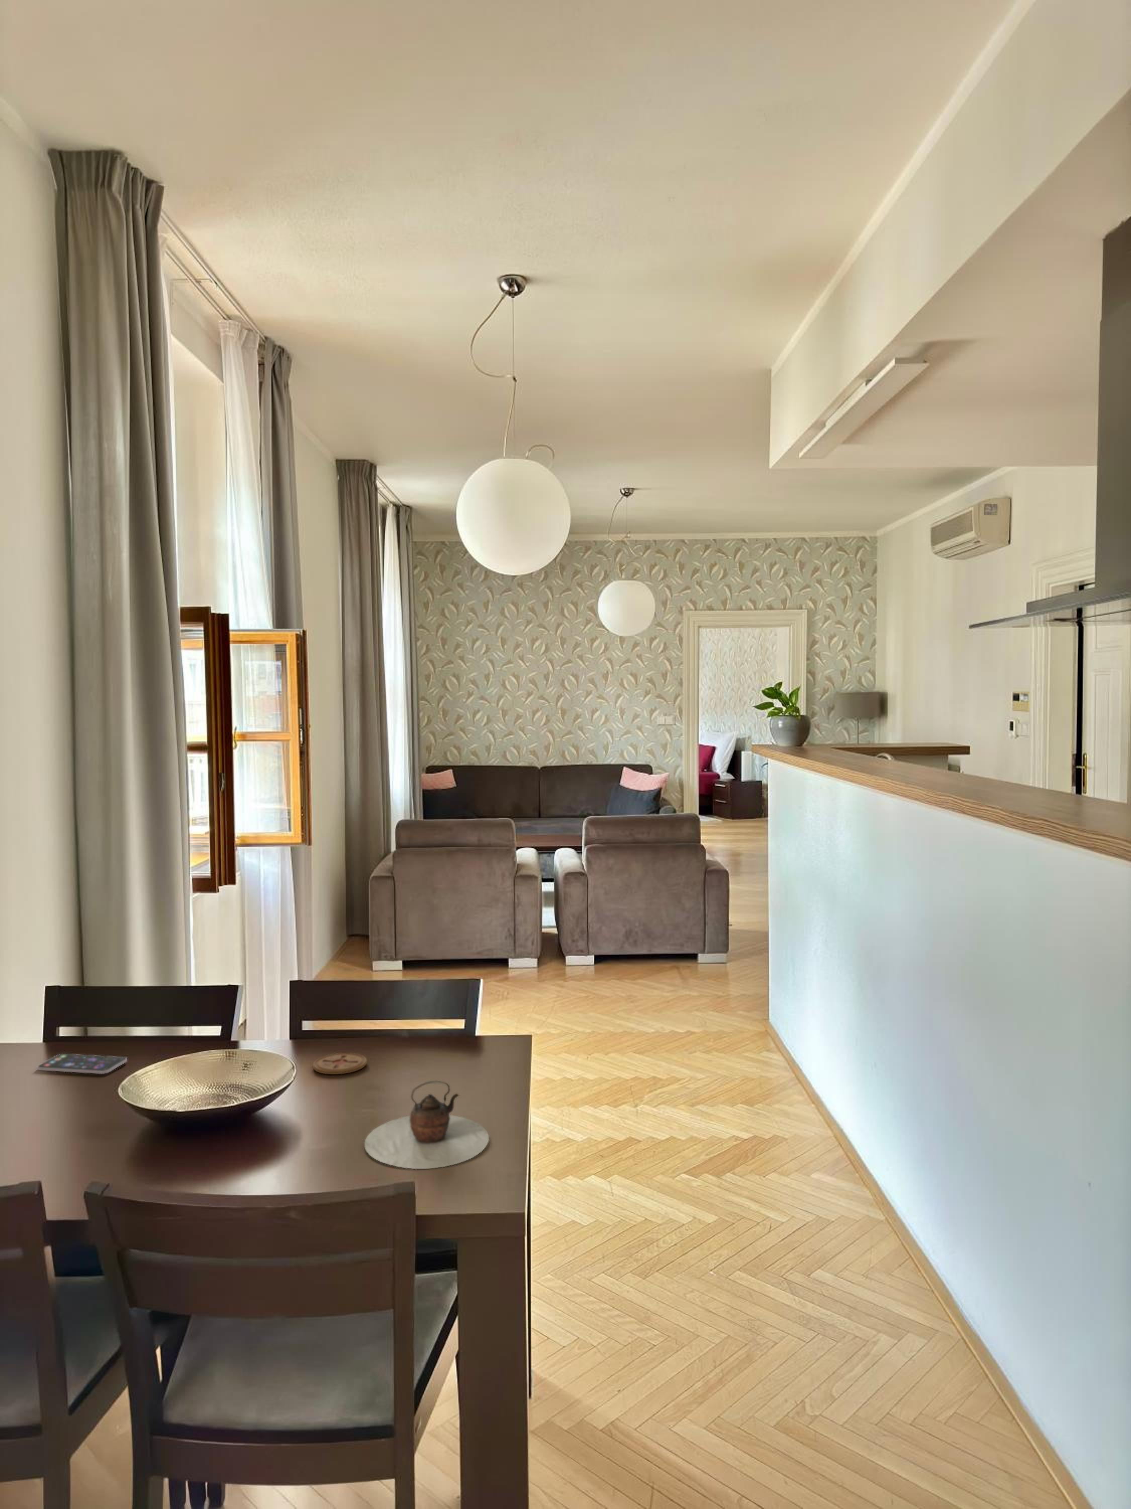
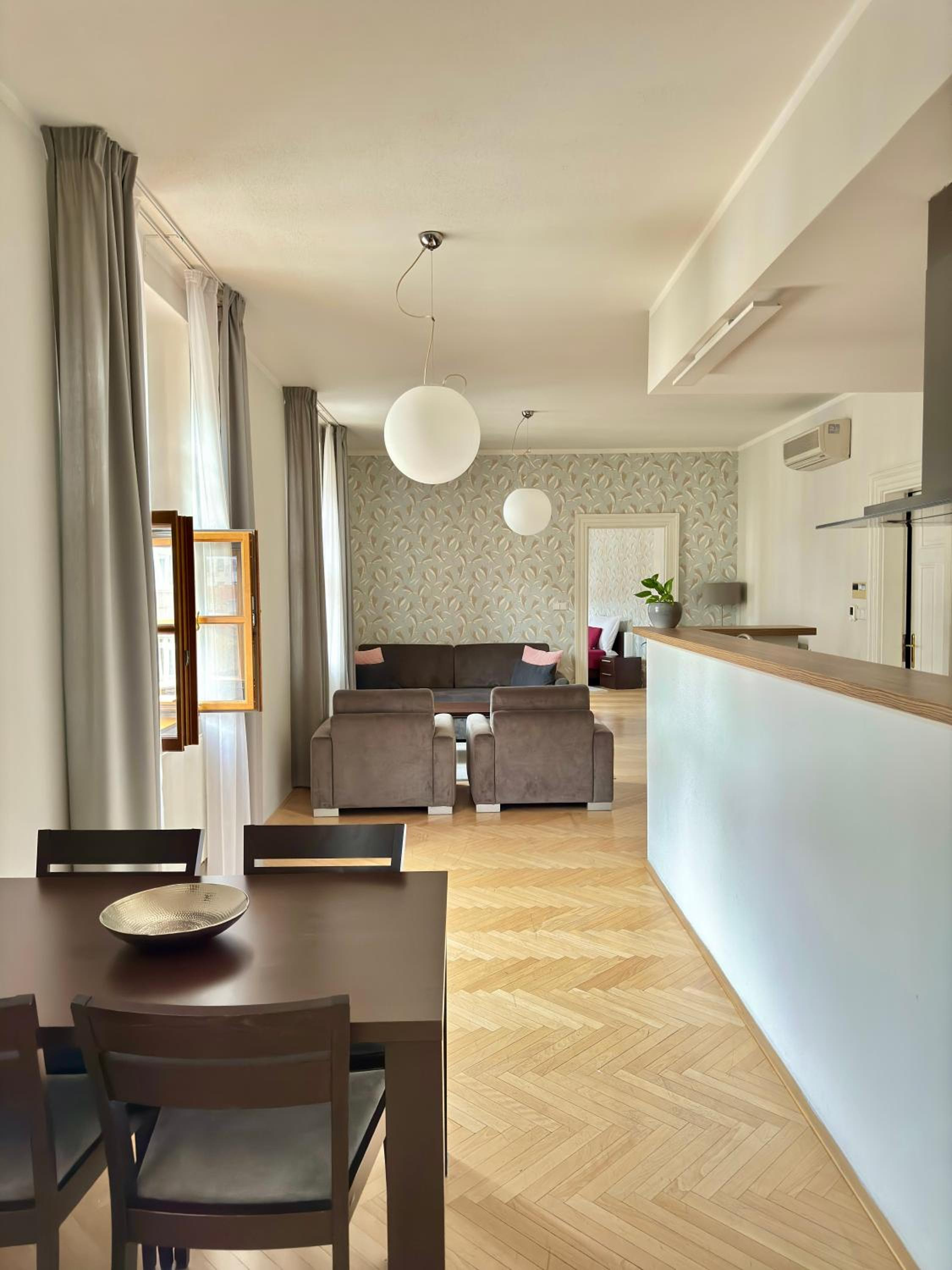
- coaster [312,1053,367,1075]
- teapot [364,1080,489,1169]
- smartphone [37,1053,127,1074]
